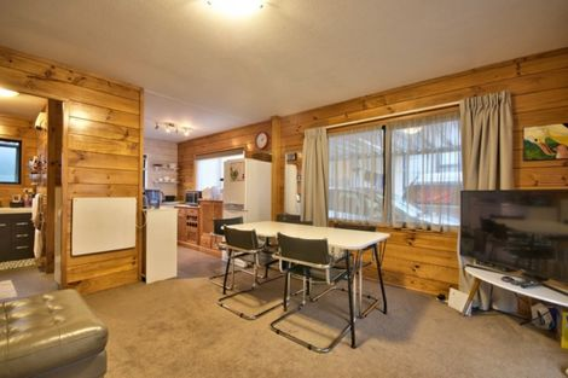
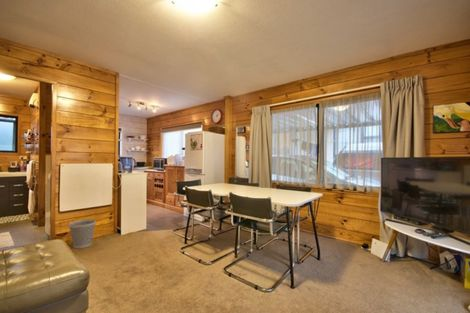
+ wastebasket [67,218,97,249]
